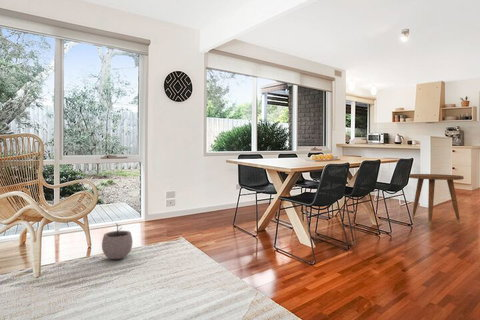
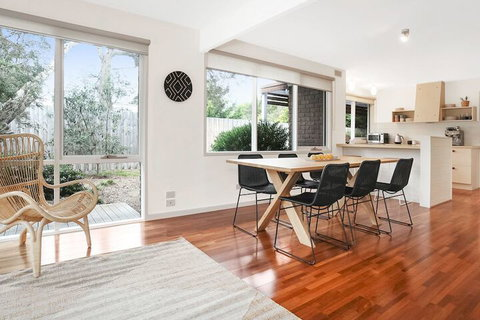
- side table [409,173,465,228]
- plant pot [101,223,133,260]
